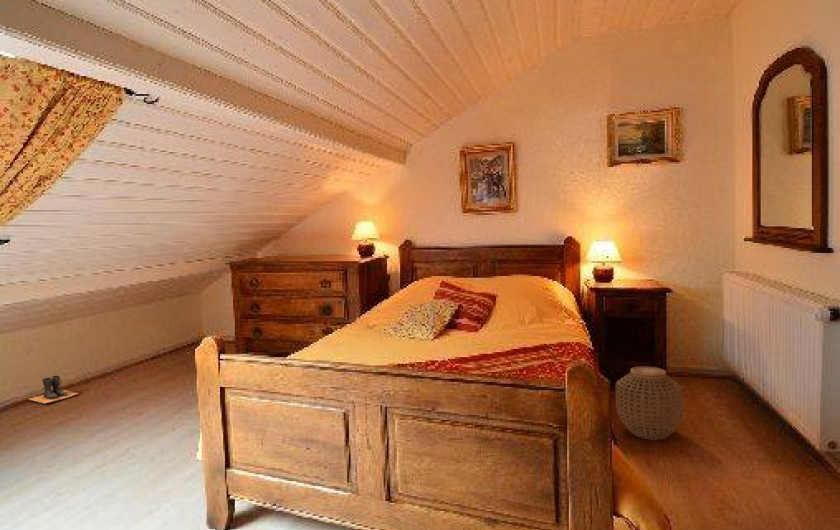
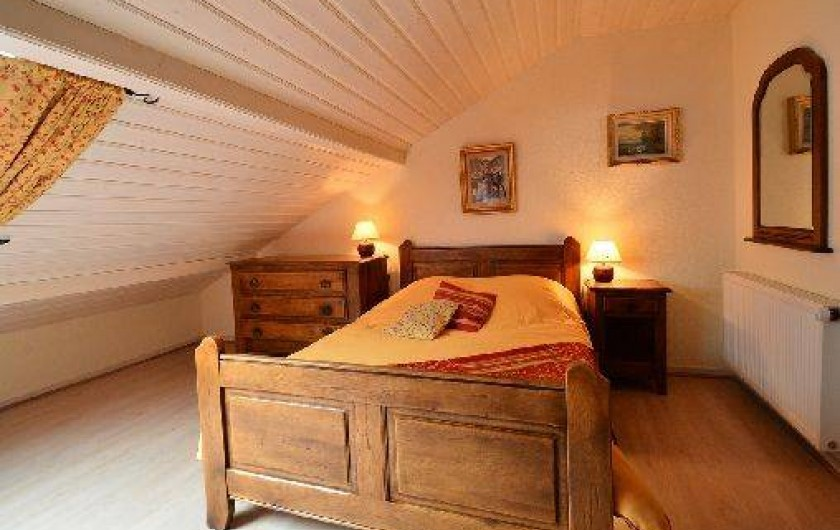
- woven basket [615,366,685,441]
- boots [27,375,80,405]
